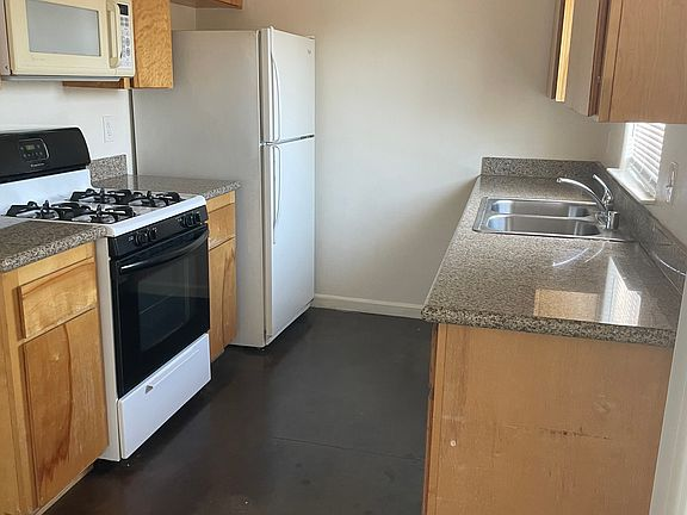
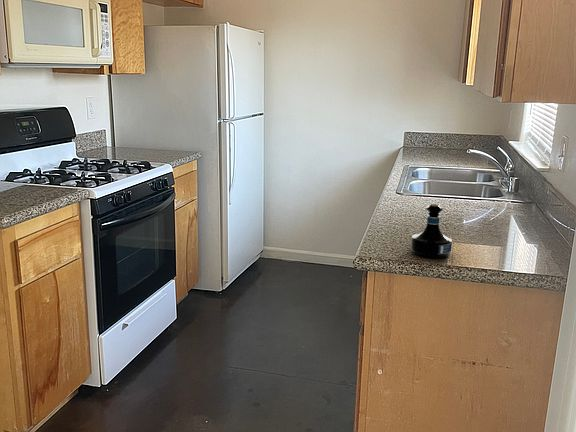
+ tequila bottle [410,203,453,259]
